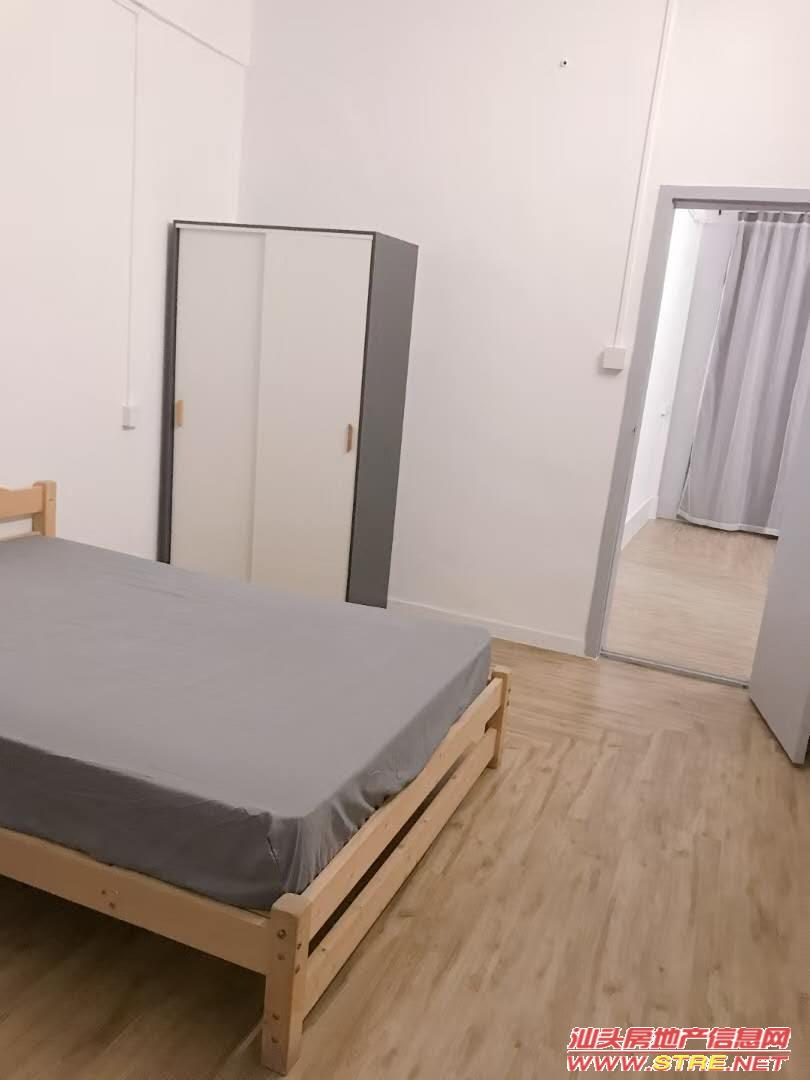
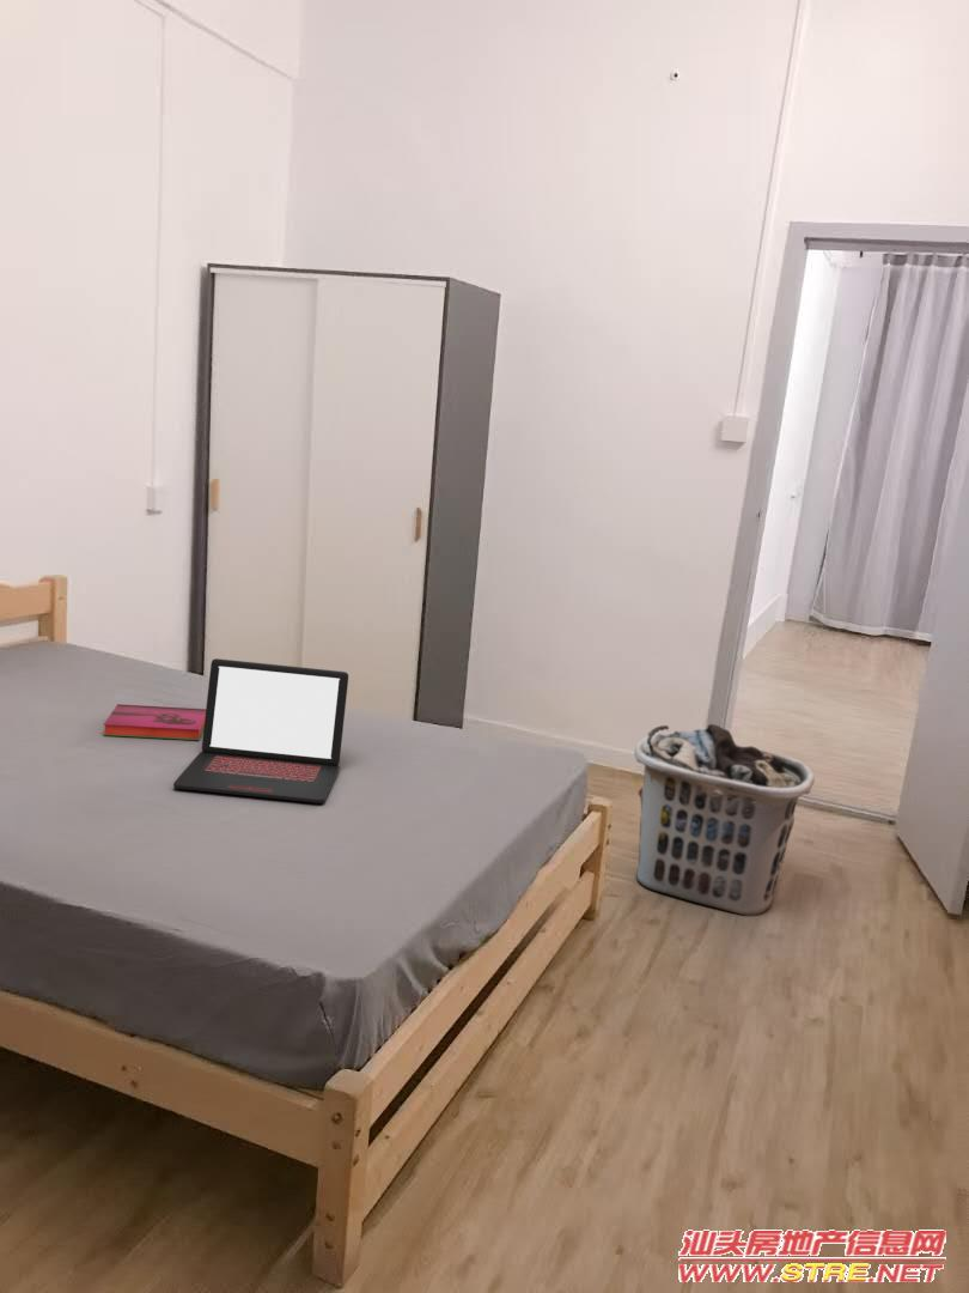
+ clothes hamper [633,723,816,917]
+ hardback book [103,703,206,741]
+ laptop [172,657,349,805]
